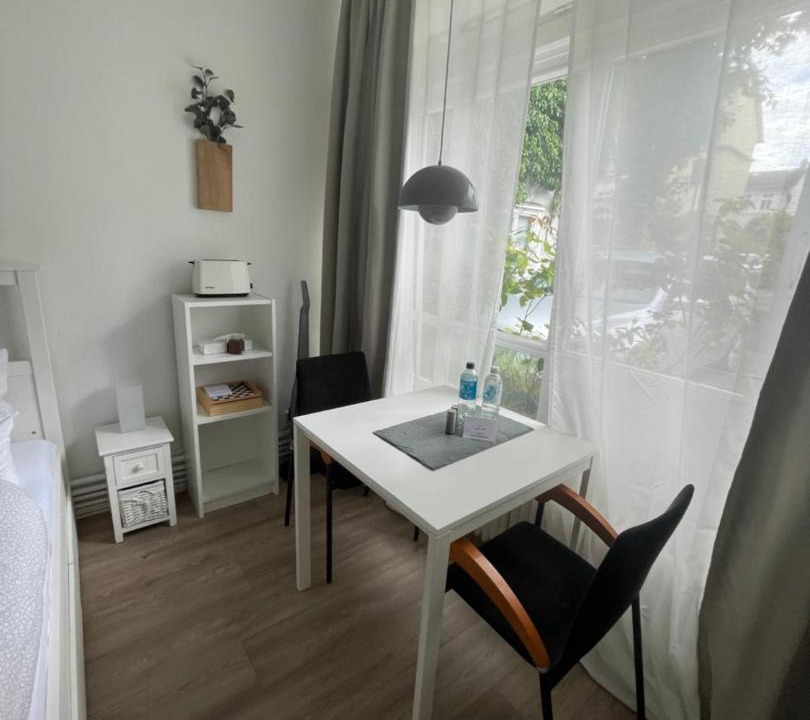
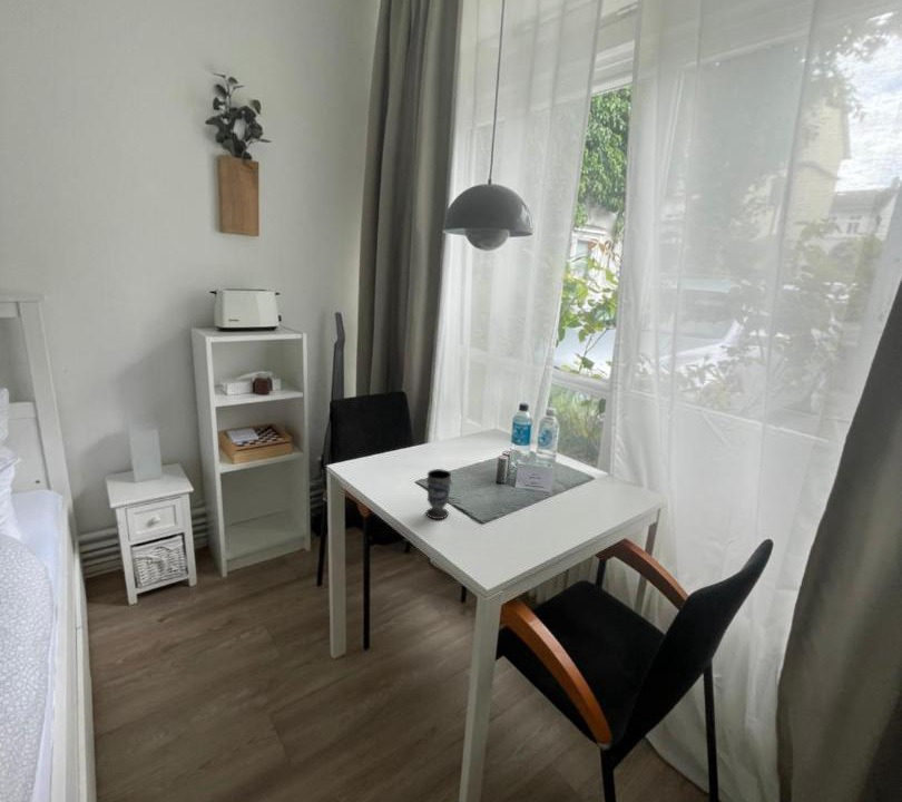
+ cup [425,468,452,520]
